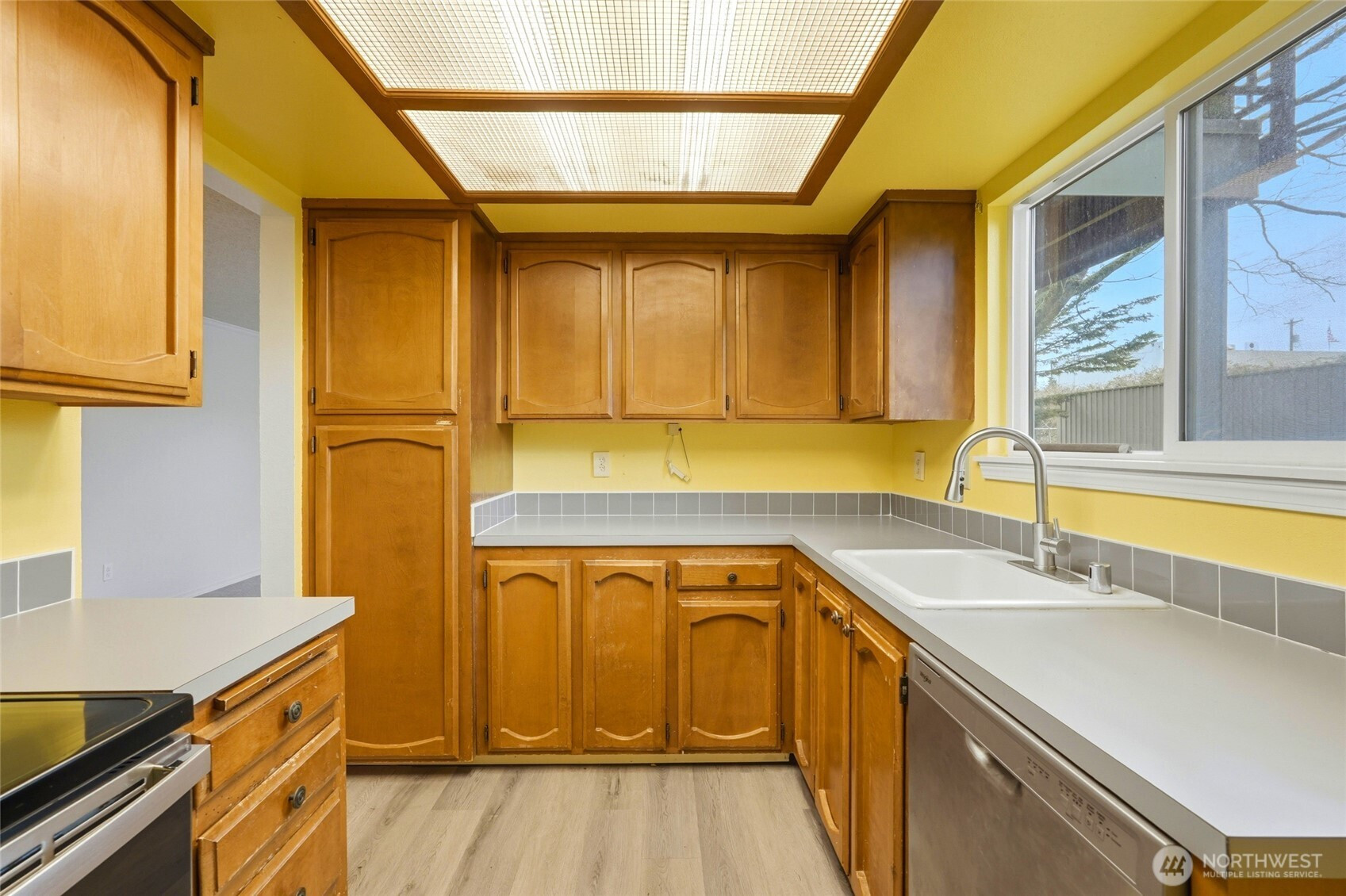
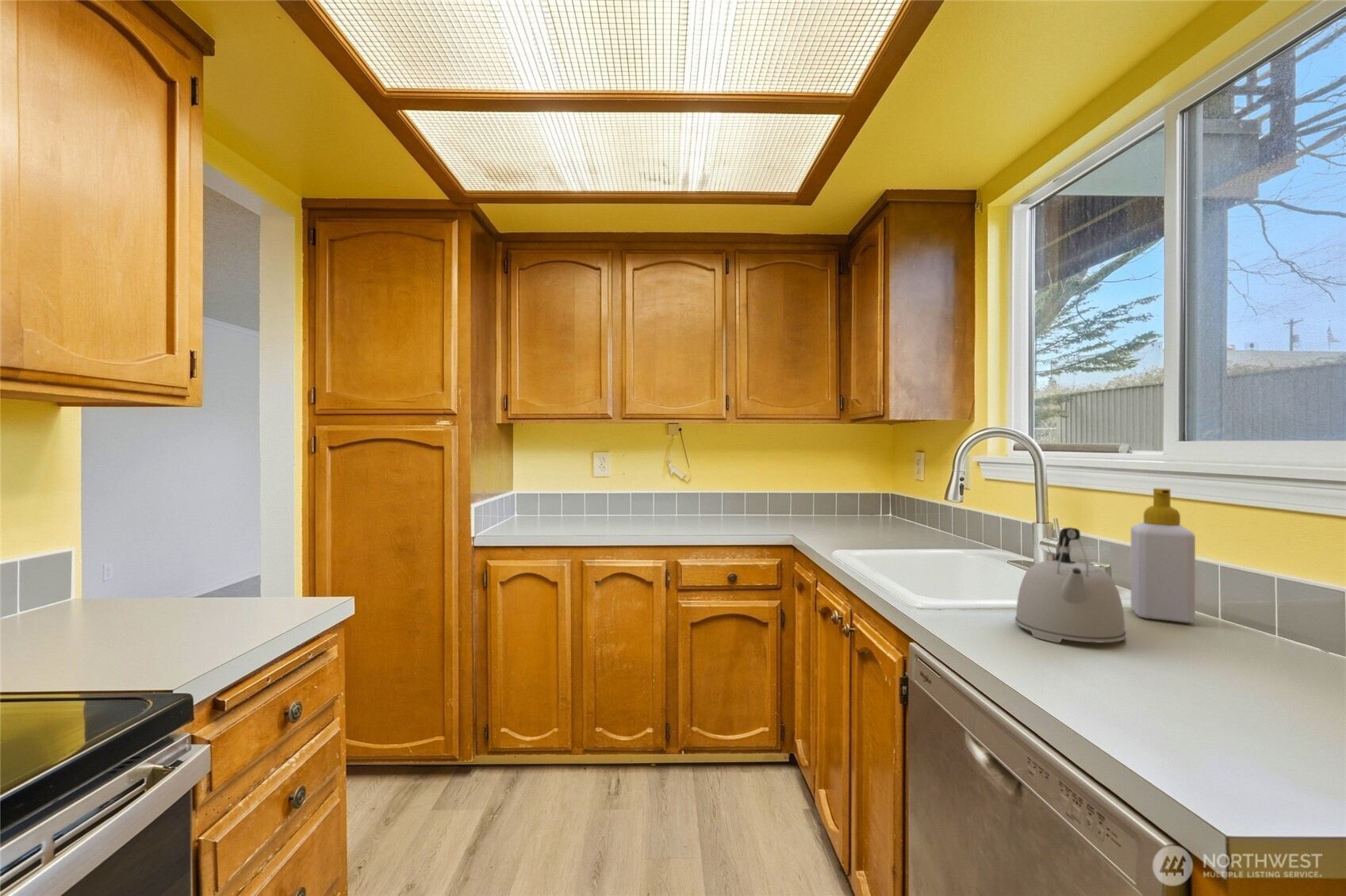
+ kettle [1014,526,1127,644]
+ soap bottle [1130,488,1196,623]
